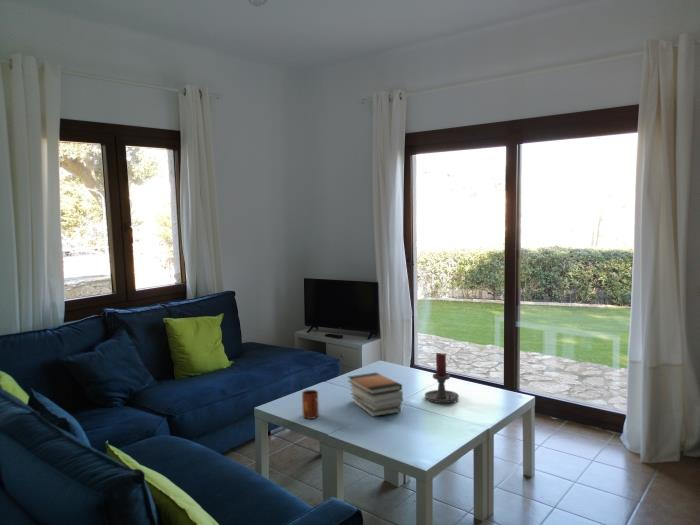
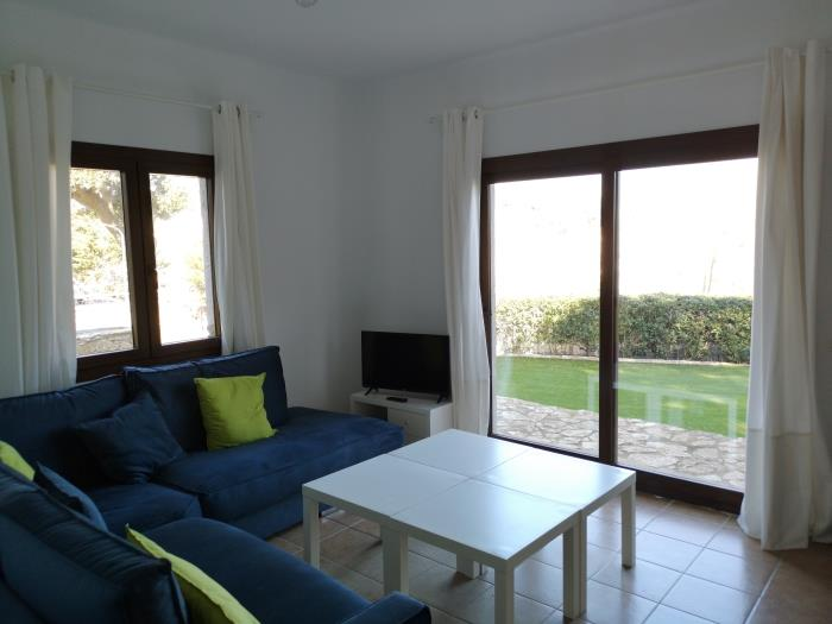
- mug [301,389,320,420]
- candle holder [424,352,460,404]
- book stack [347,371,404,418]
